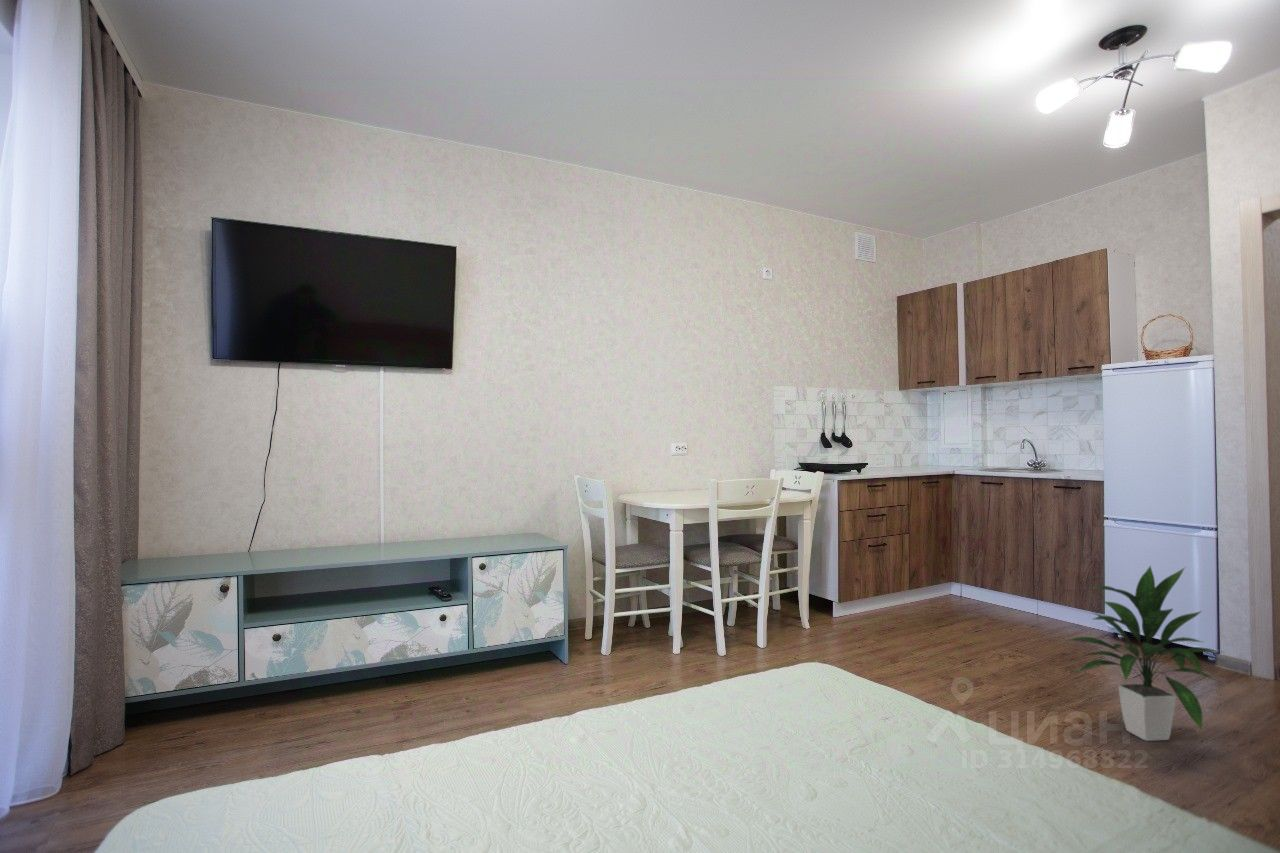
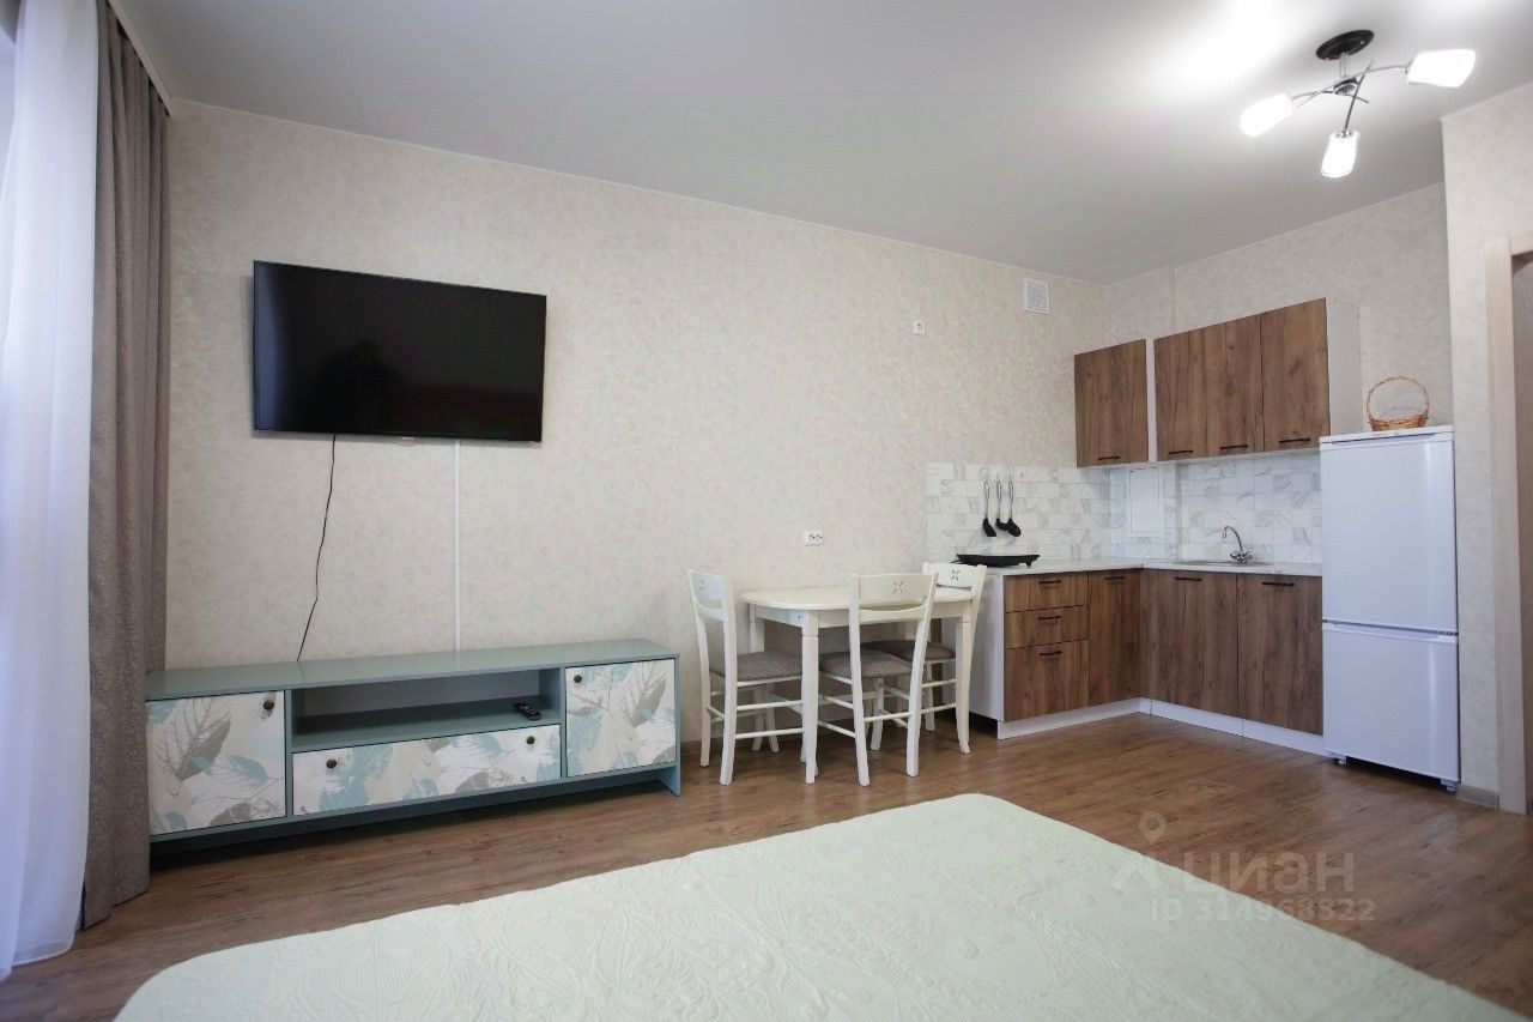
- indoor plant [1064,564,1223,742]
